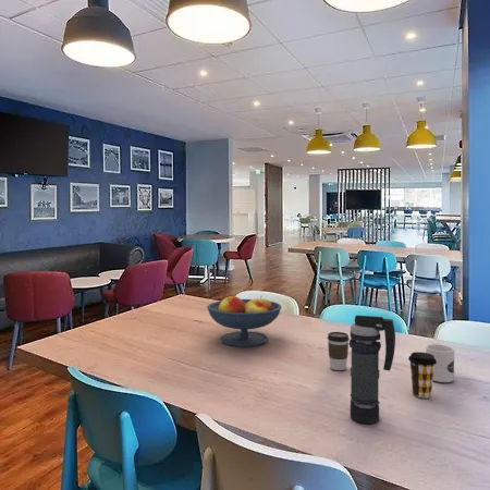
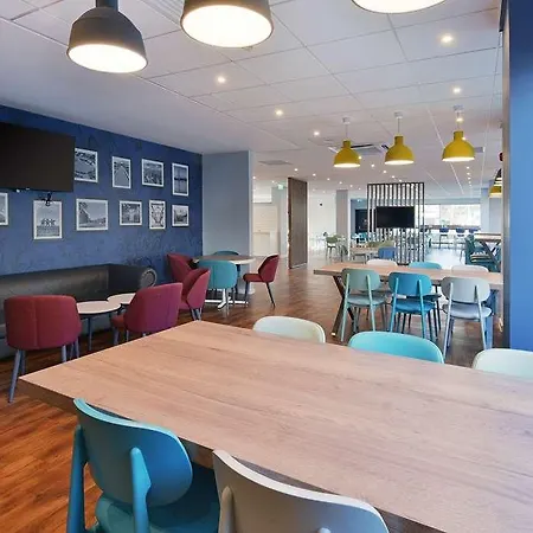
- coffee cup [327,331,351,371]
- mug [425,343,455,383]
- coffee cup [407,351,437,399]
- smoke grenade [348,315,396,425]
- fruit bowl [206,295,282,347]
